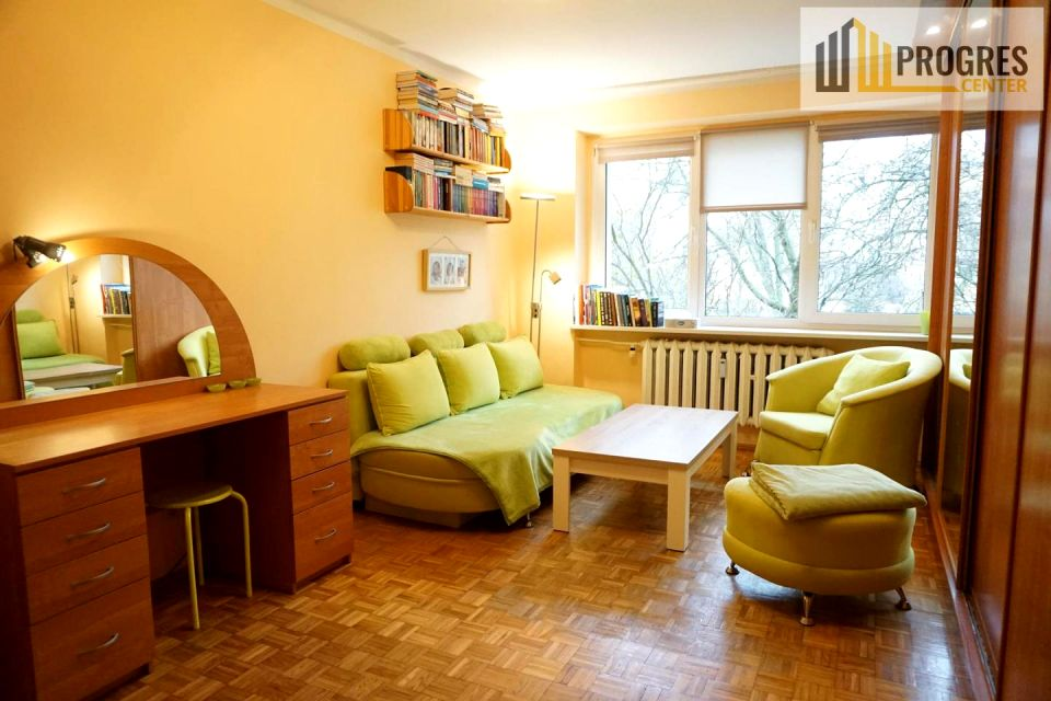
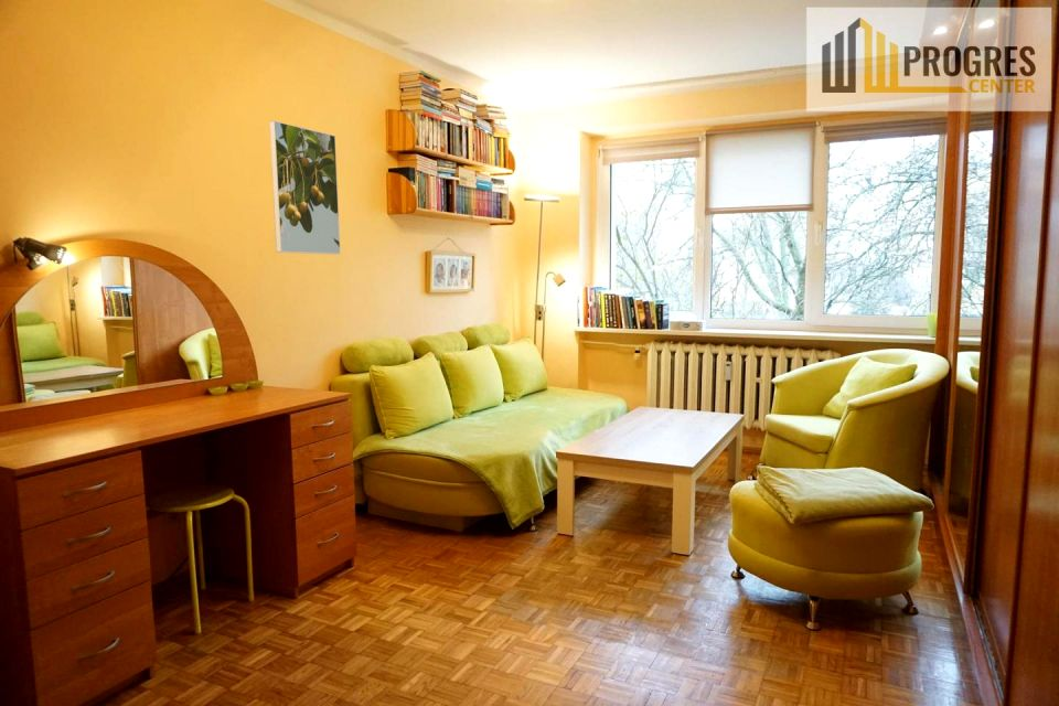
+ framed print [268,119,342,256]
